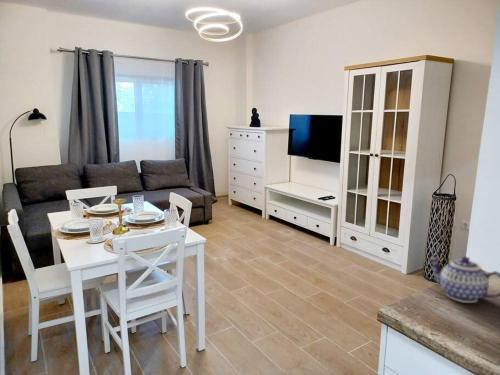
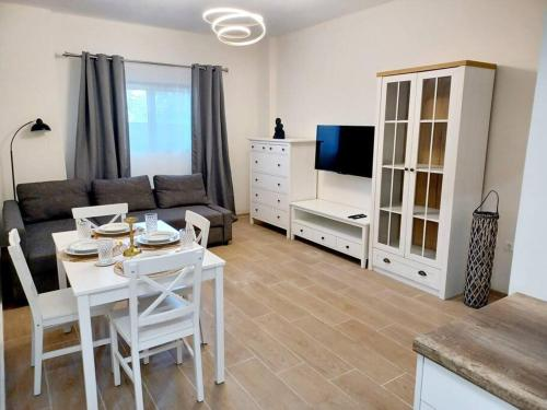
- teapot [427,256,500,304]
